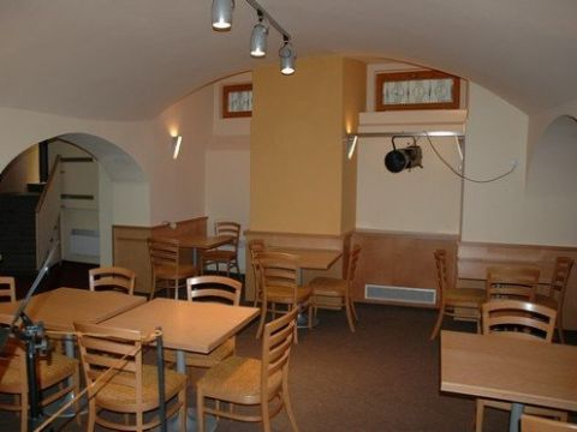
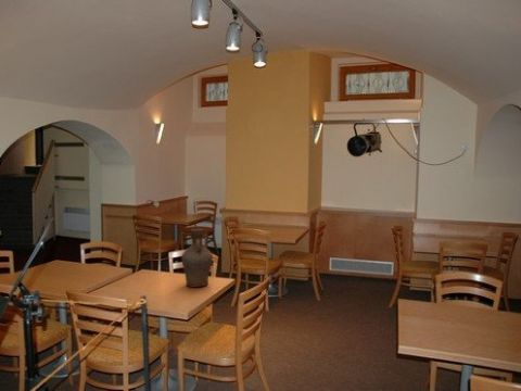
+ vase [180,227,214,289]
